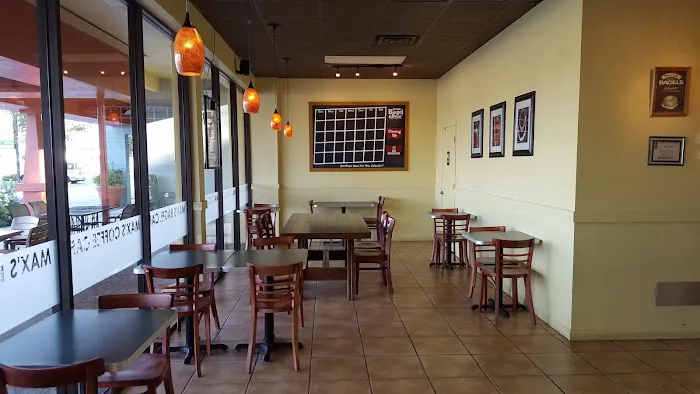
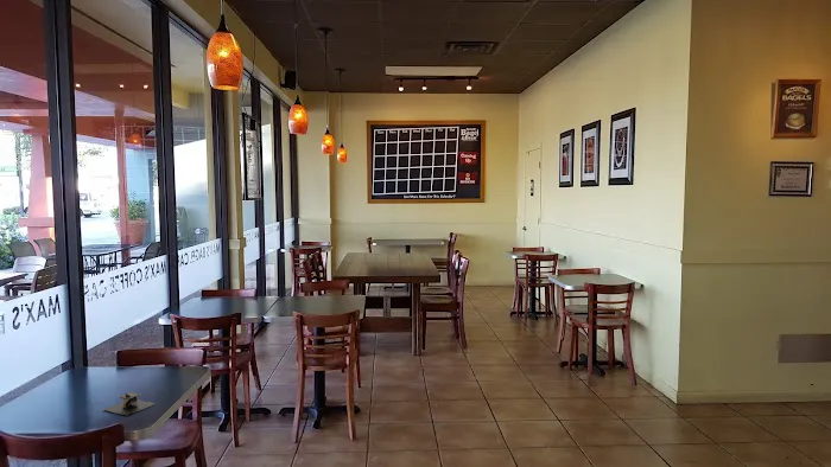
+ architectural model [102,391,157,416]
